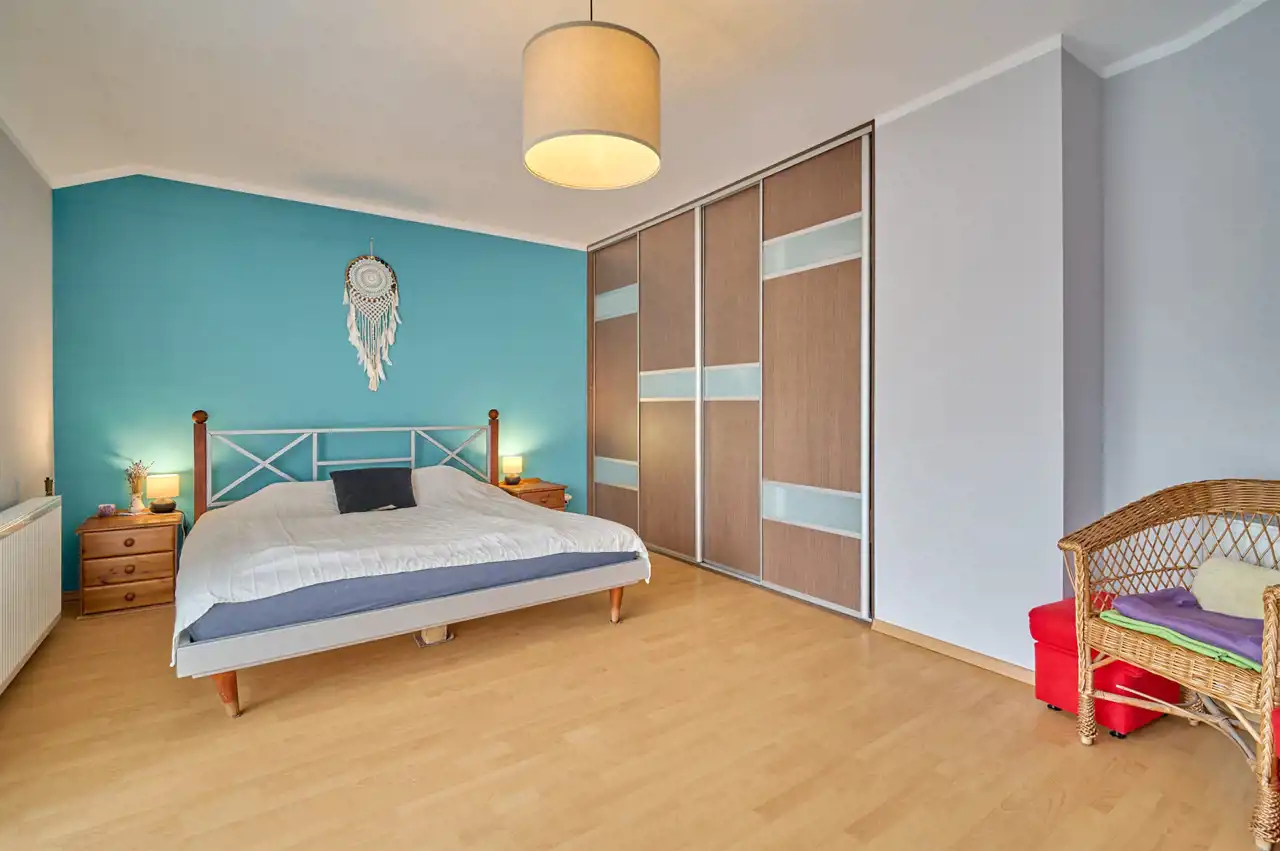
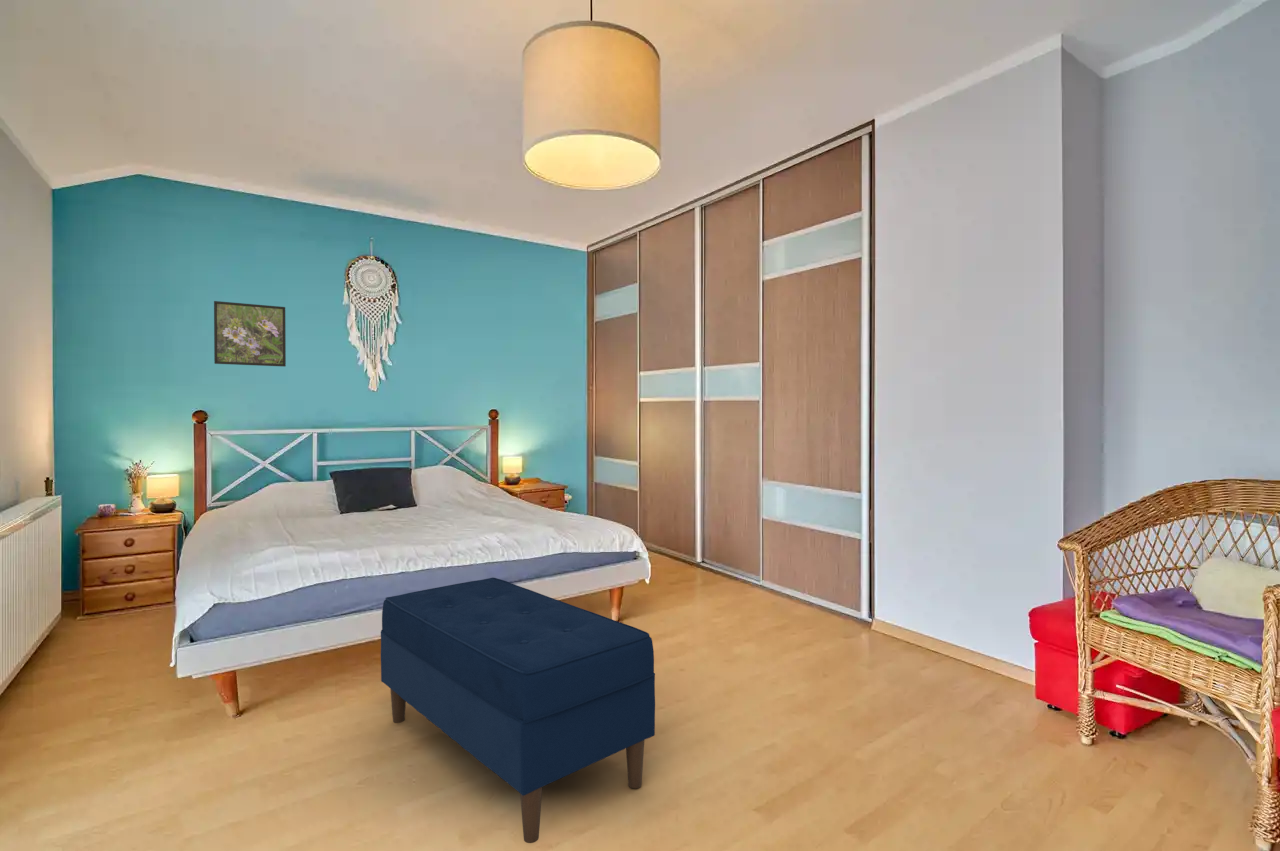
+ bench [380,577,656,844]
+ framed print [213,300,287,368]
